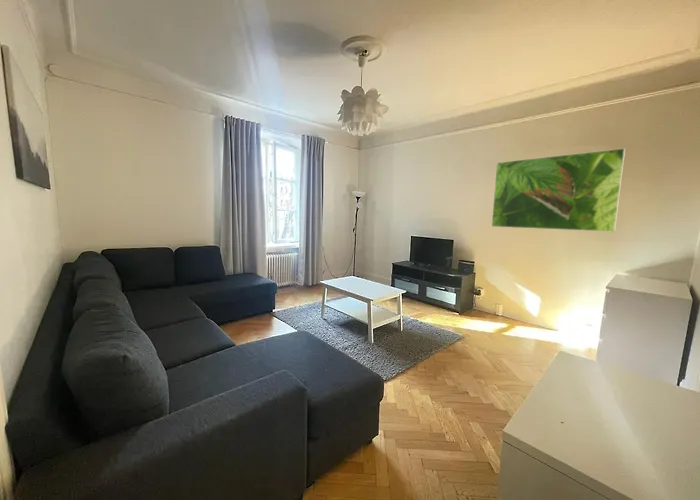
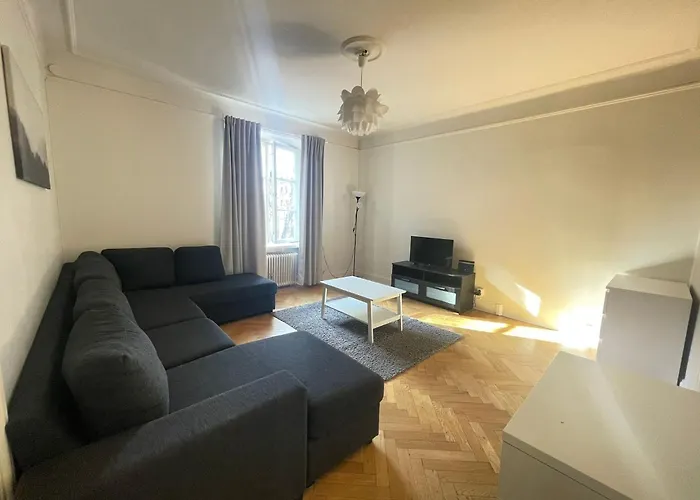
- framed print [491,147,626,233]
